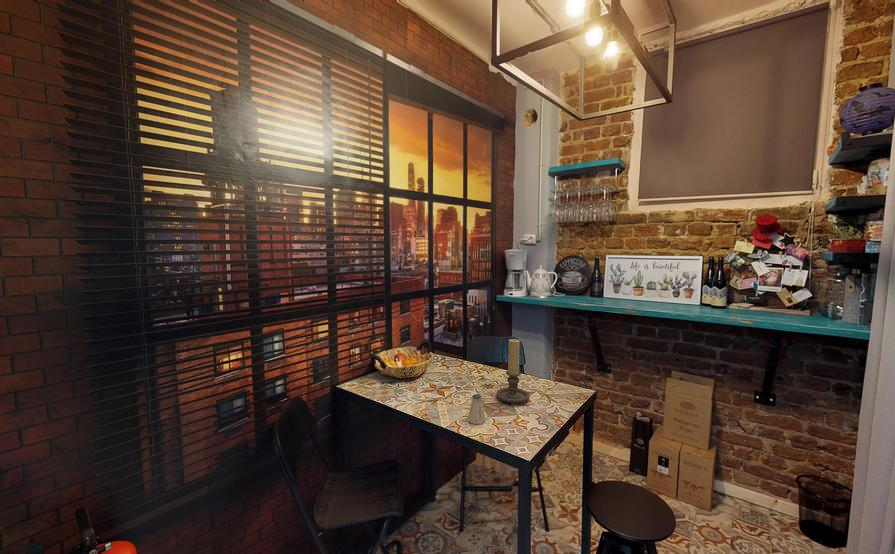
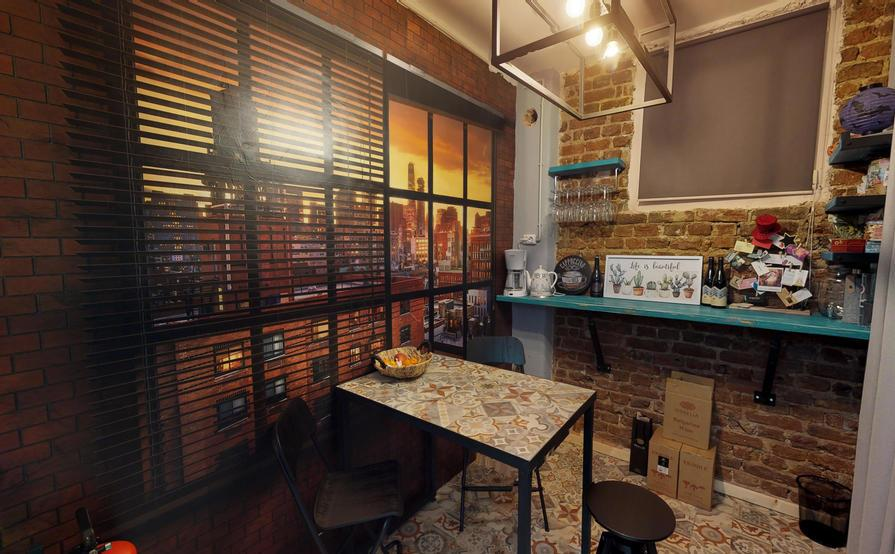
- candle holder [495,338,531,404]
- saltshaker [466,393,487,425]
